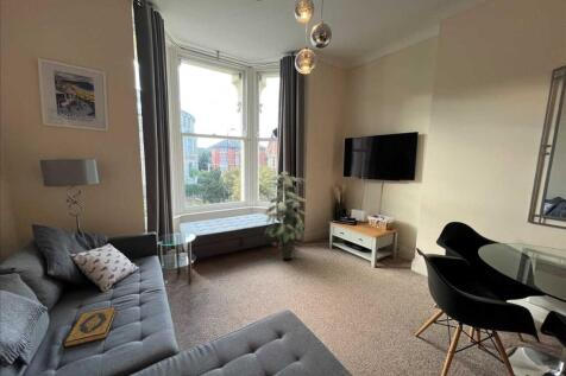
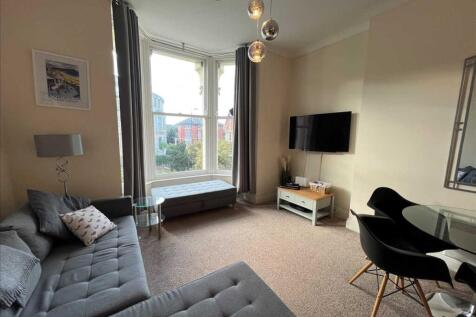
- hardback book [63,305,118,349]
- indoor plant [264,171,309,260]
